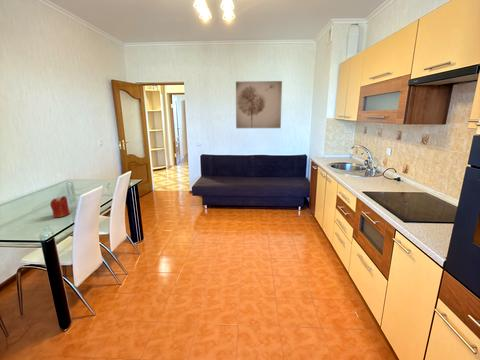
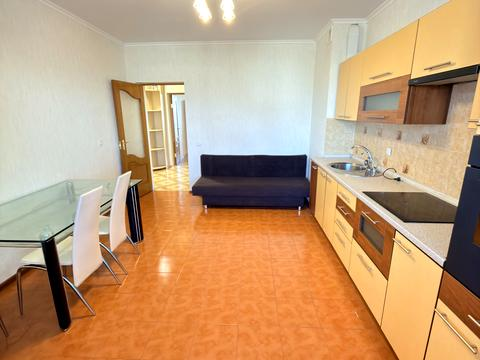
- wall art [235,80,283,129]
- candle [49,195,71,218]
